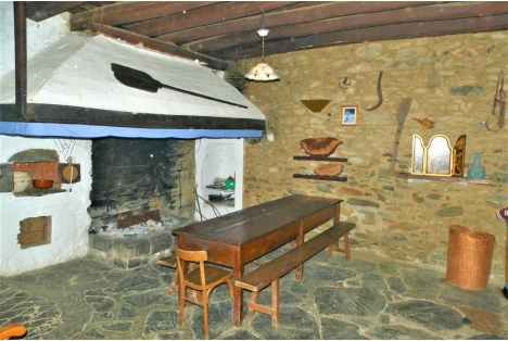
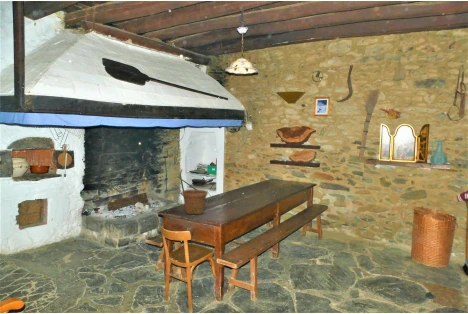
+ flower pot [181,189,209,215]
